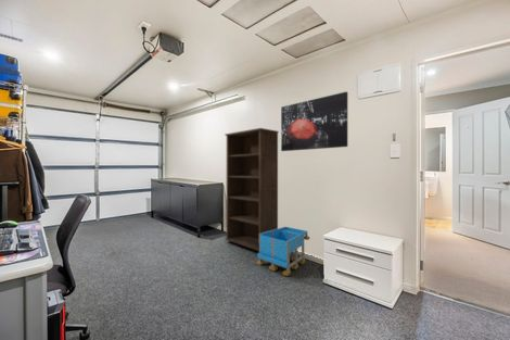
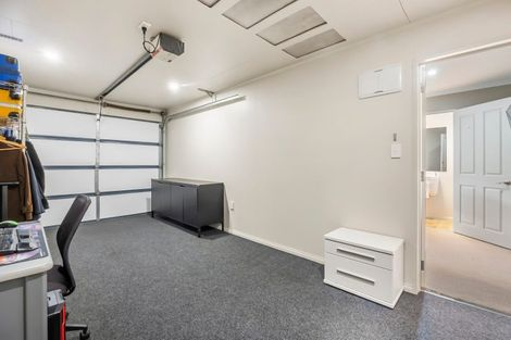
- bookcase [224,127,280,253]
- storage bin [256,226,310,277]
- wall art [280,91,348,152]
